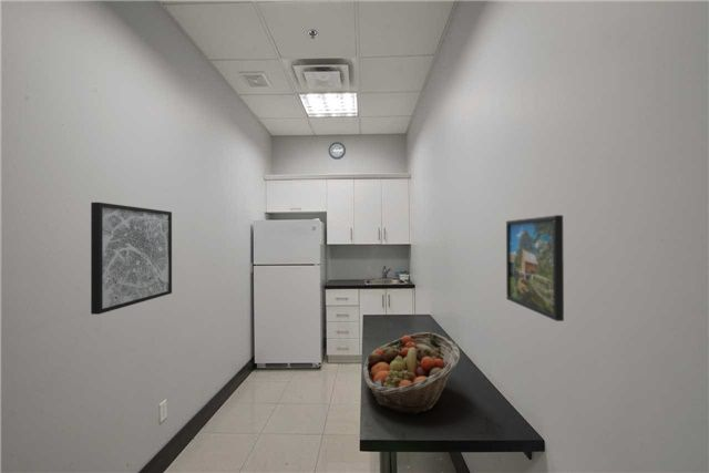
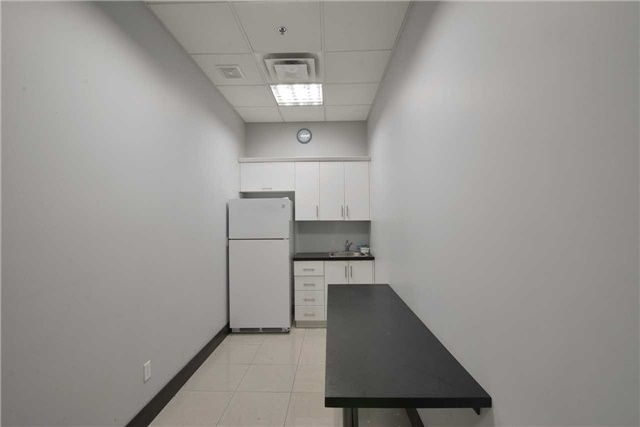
- wall art [90,202,173,316]
- fruit basket [362,331,461,417]
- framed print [505,214,565,322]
